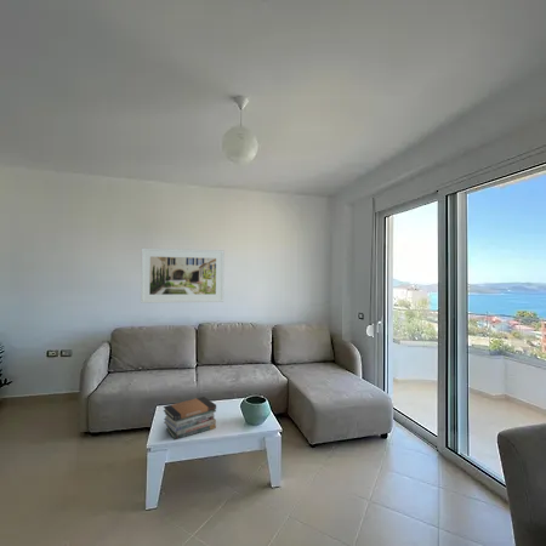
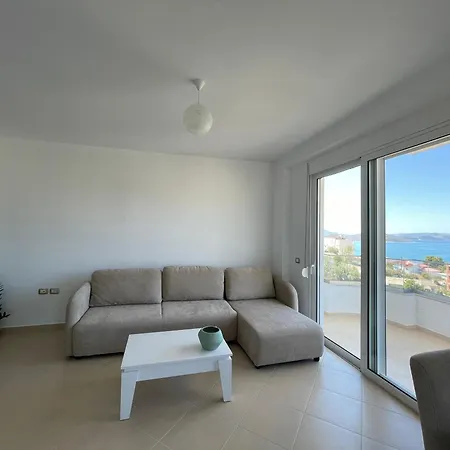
- book stack [163,396,217,440]
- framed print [140,246,226,305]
